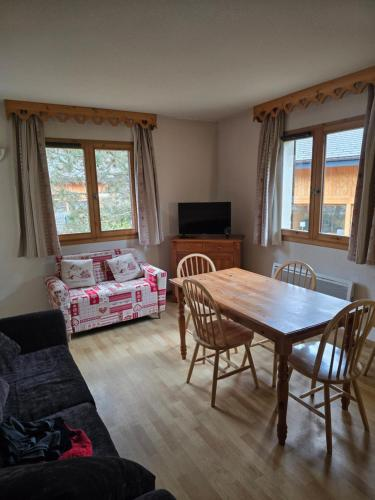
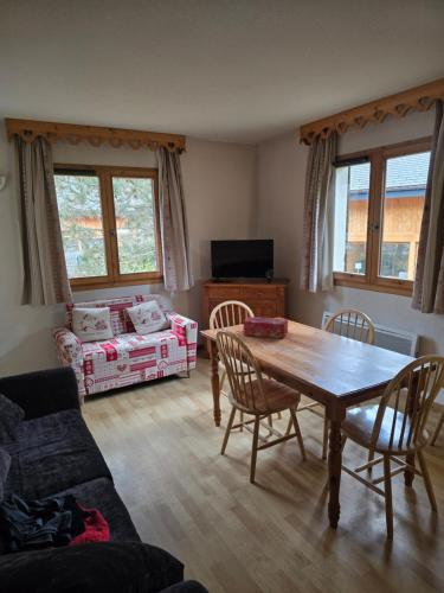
+ tissue box [243,315,289,339]
